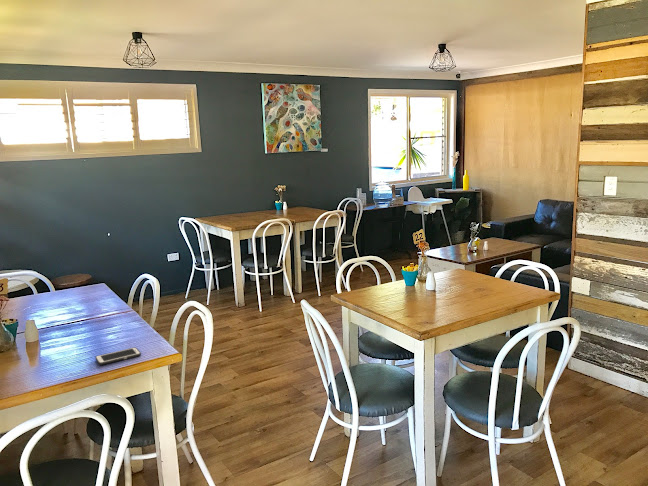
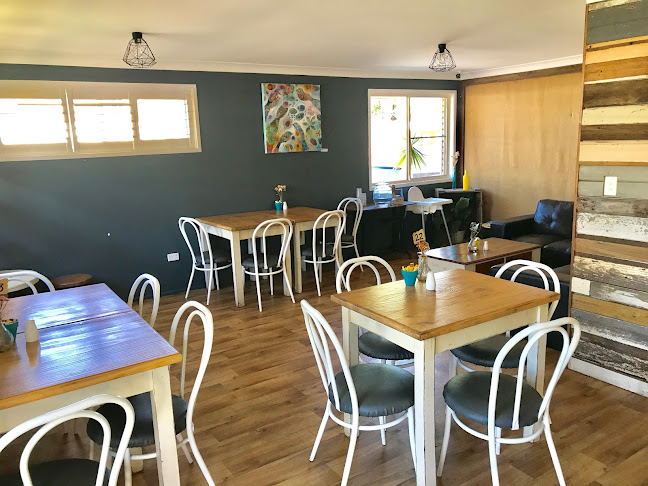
- cell phone [94,346,142,366]
